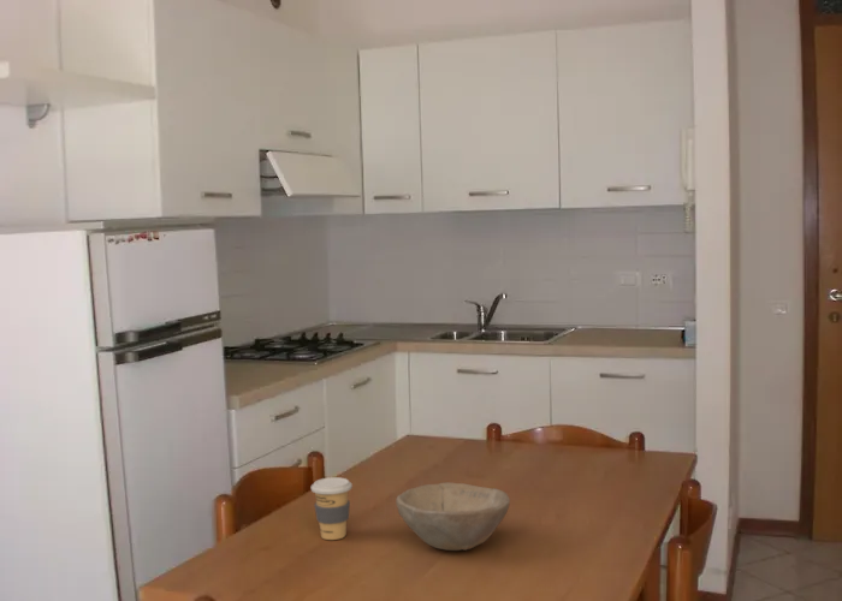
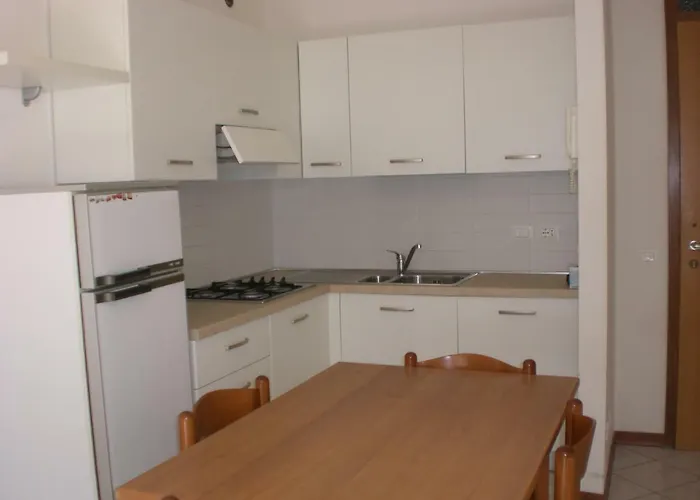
- bowl [395,482,511,552]
- coffee cup [310,476,354,541]
